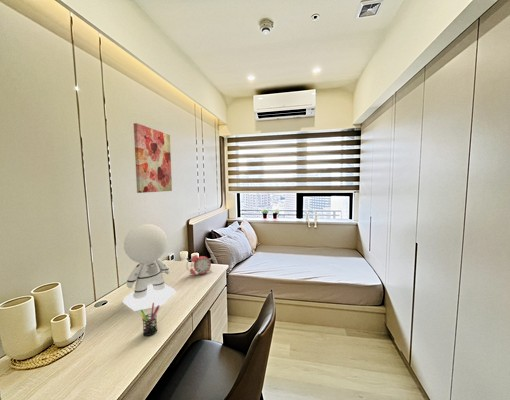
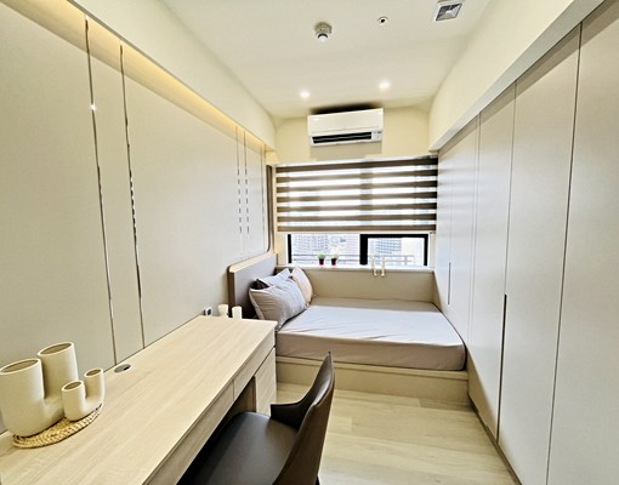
- desk lamp [122,223,177,312]
- pen holder [140,303,160,337]
- wall art [133,122,173,194]
- alarm clock [185,254,213,276]
